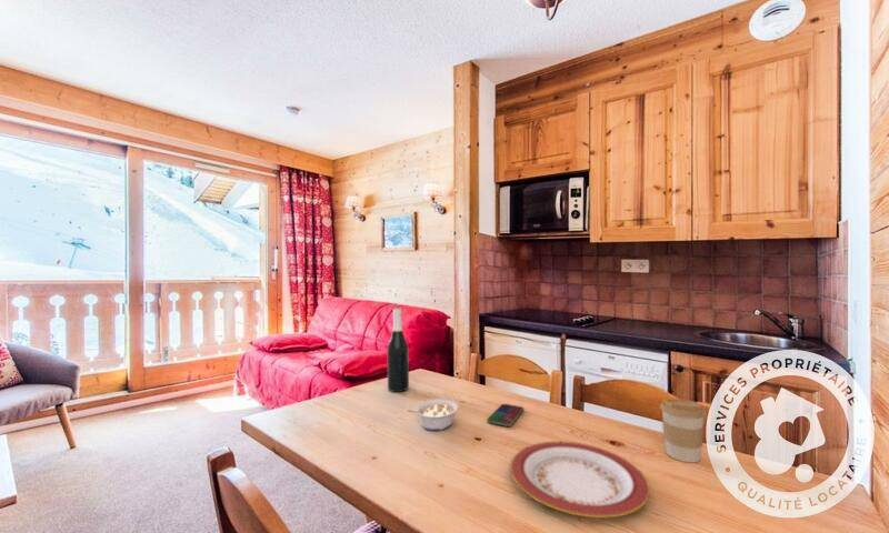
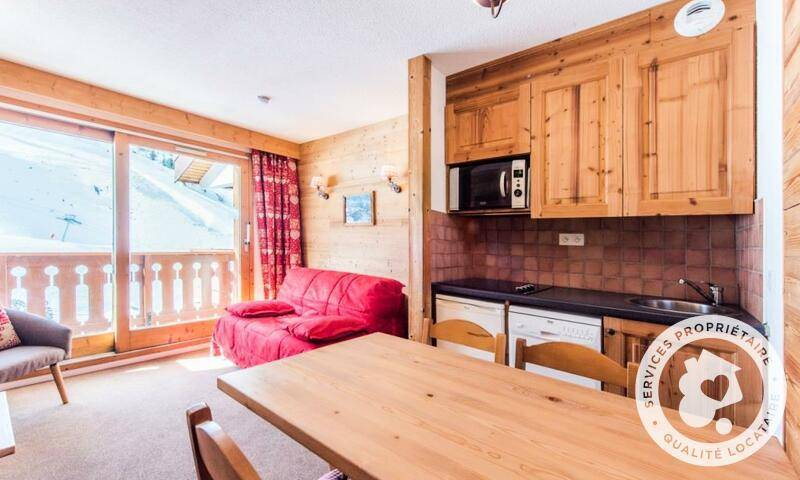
- coffee cup [659,398,708,463]
- legume [406,398,460,432]
- plate [509,441,651,519]
- wine bottle [386,306,410,393]
- smartphone [486,403,525,428]
